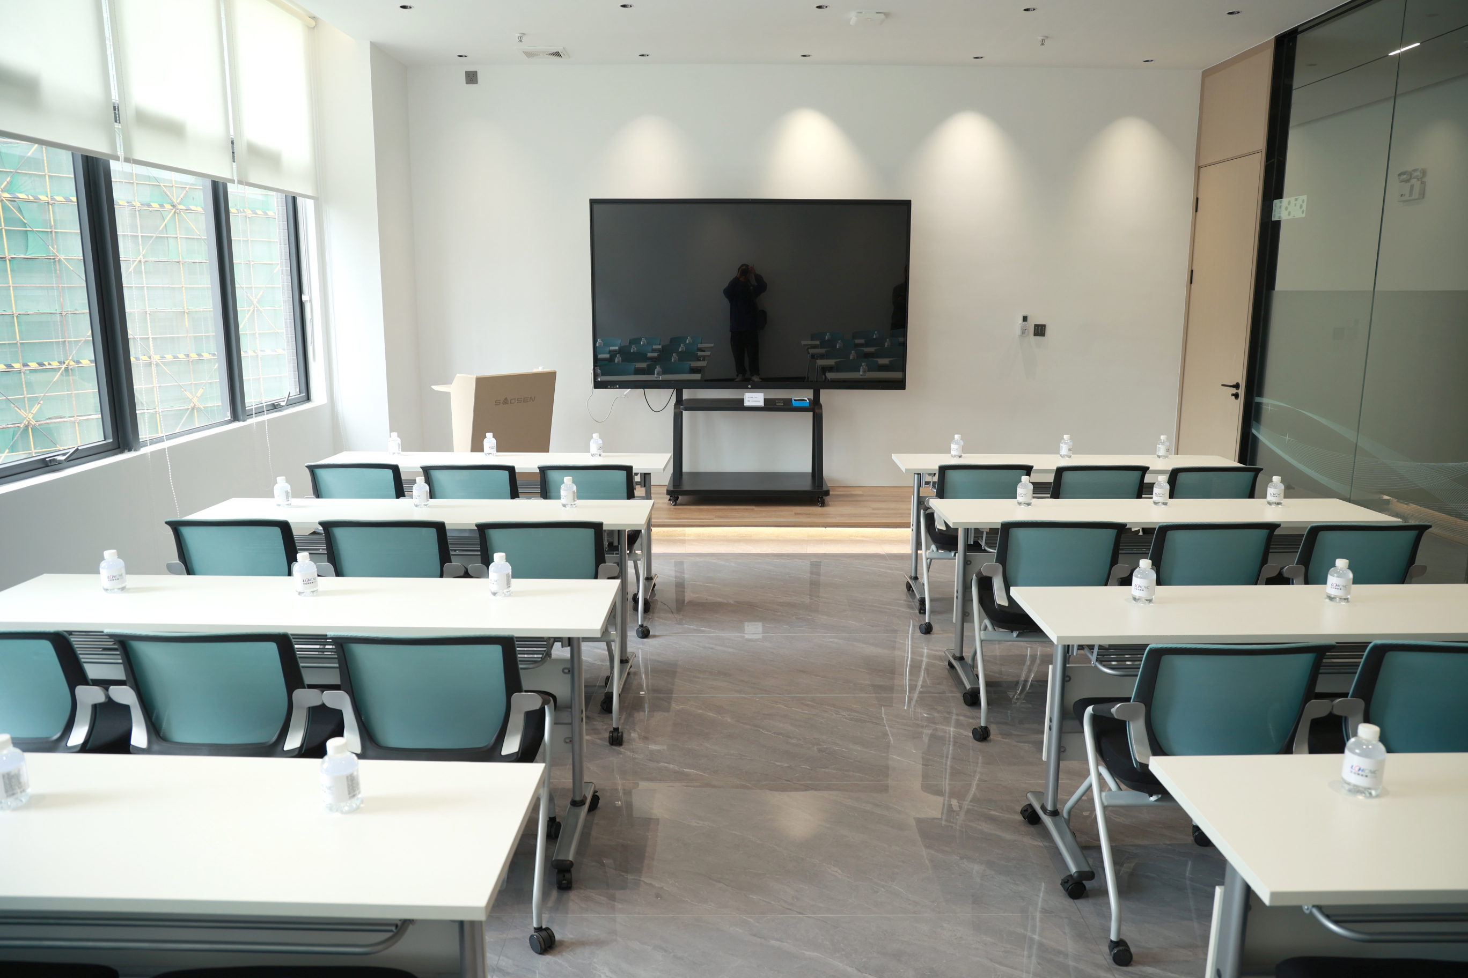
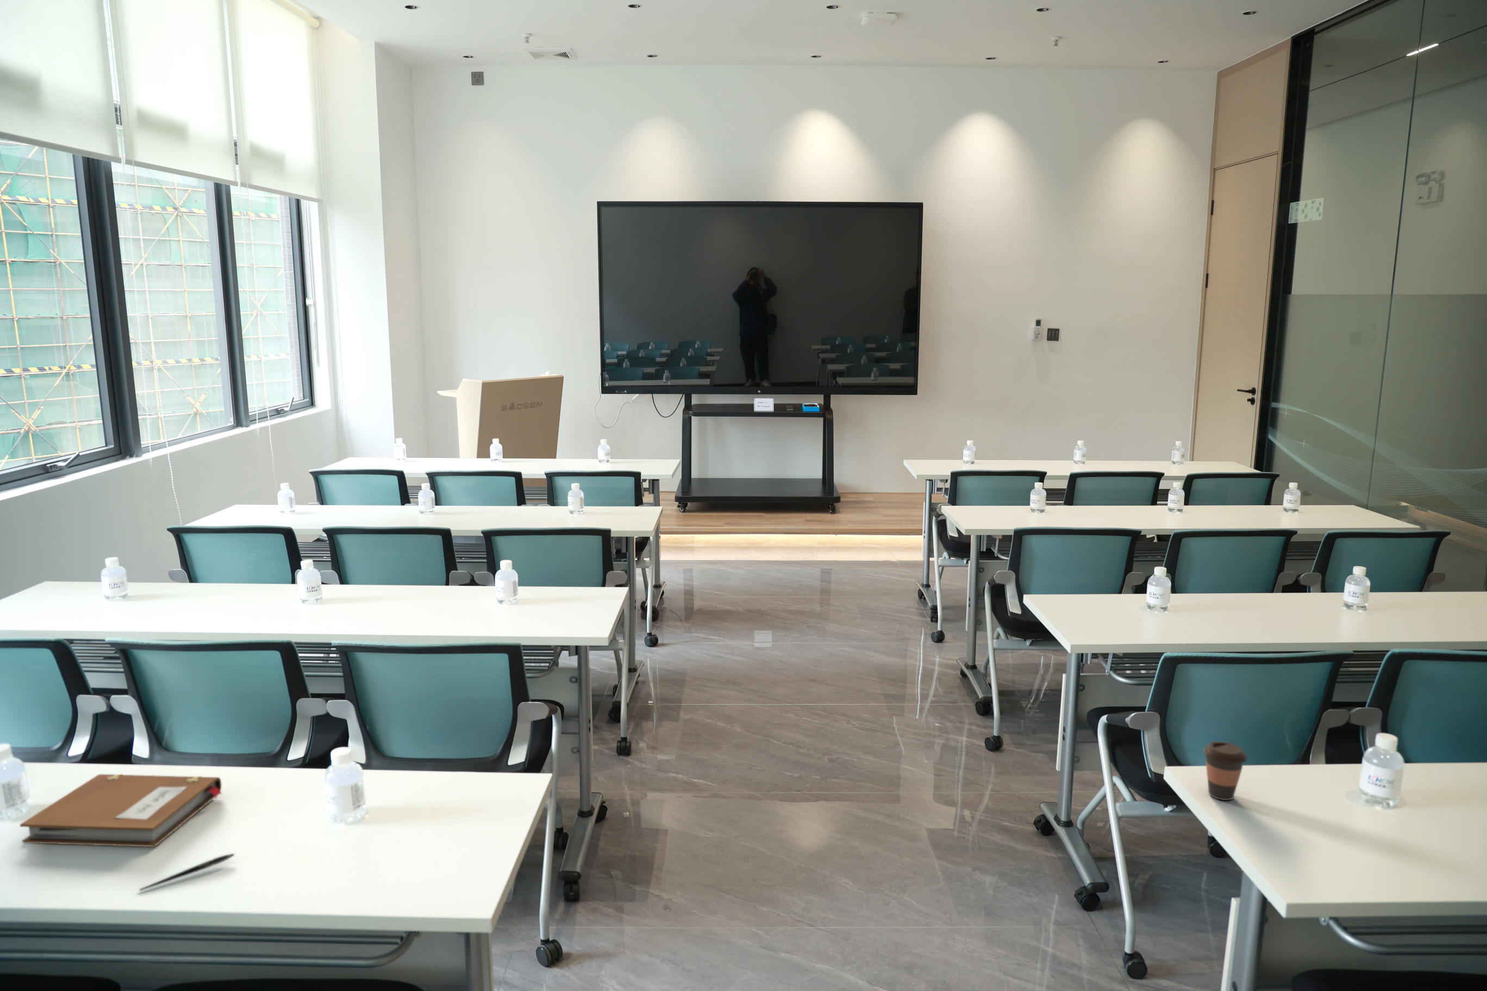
+ pen [138,853,235,891]
+ notebook [20,774,222,847]
+ coffee cup [1203,741,1247,801]
